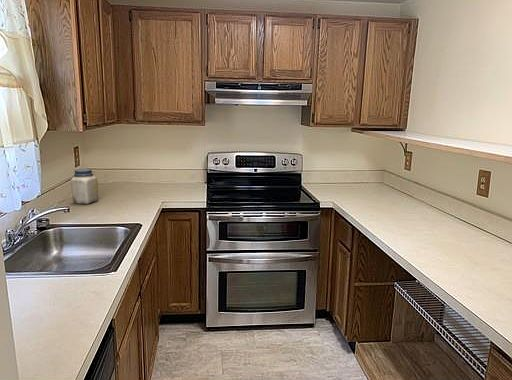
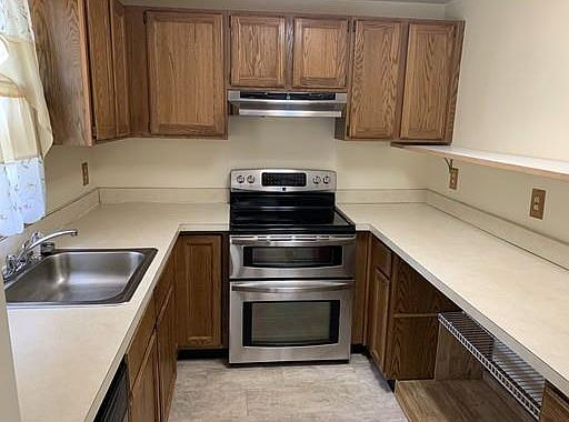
- jar [70,168,99,205]
